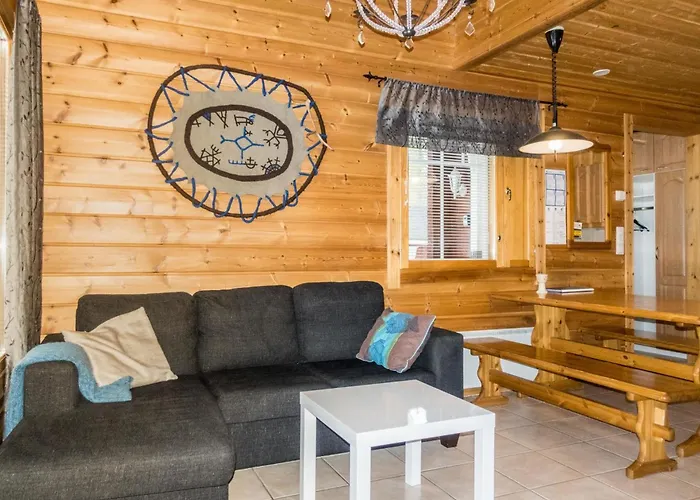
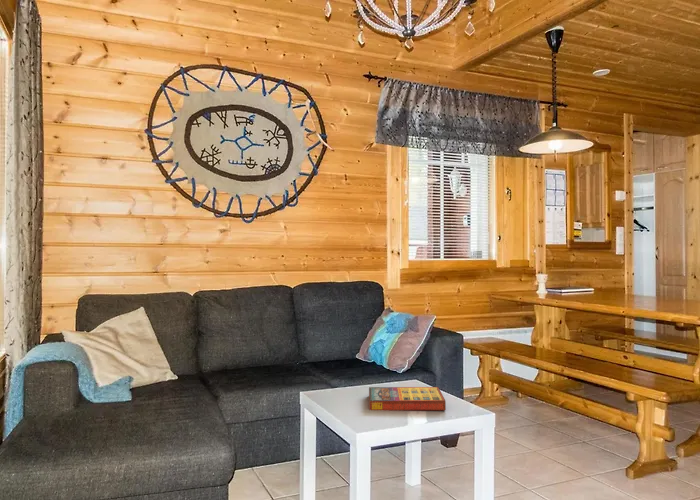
+ game compilation box [368,386,447,411]
